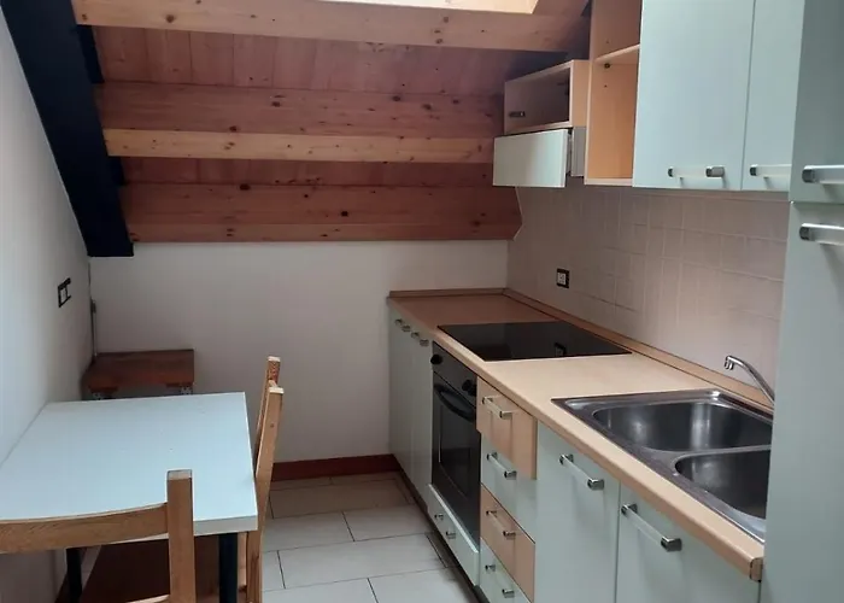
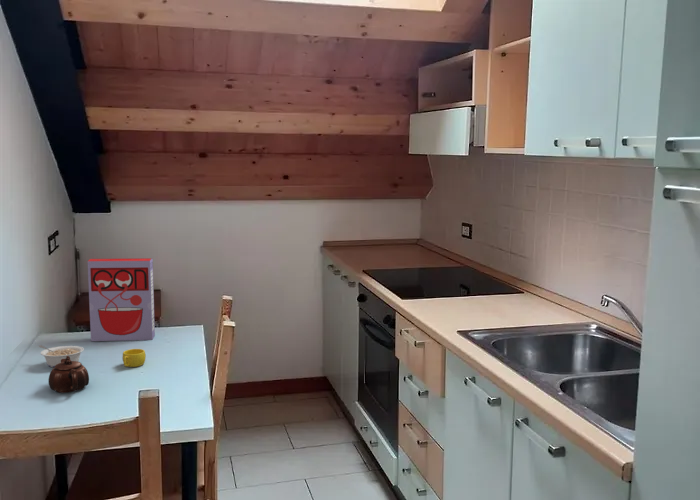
+ teapot [48,356,90,394]
+ cup [121,348,146,368]
+ cereal box [87,257,156,342]
+ legume [38,344,85,368]
